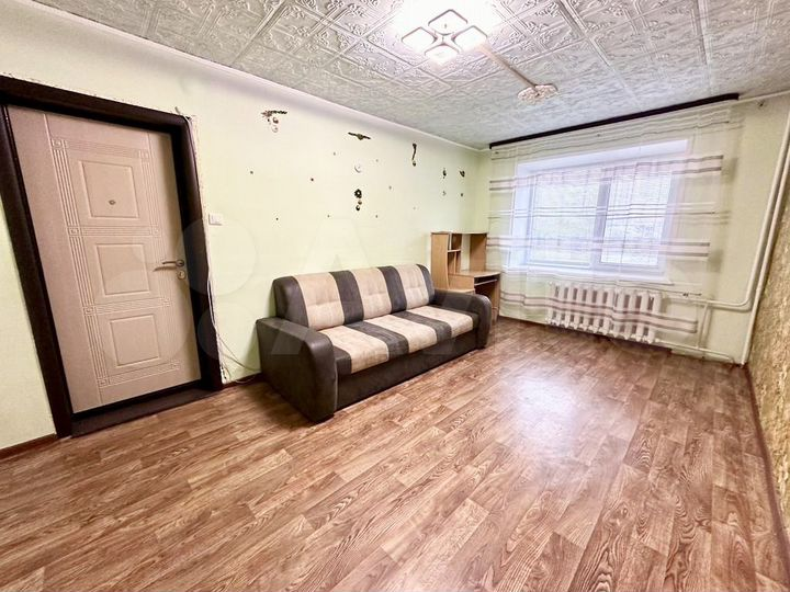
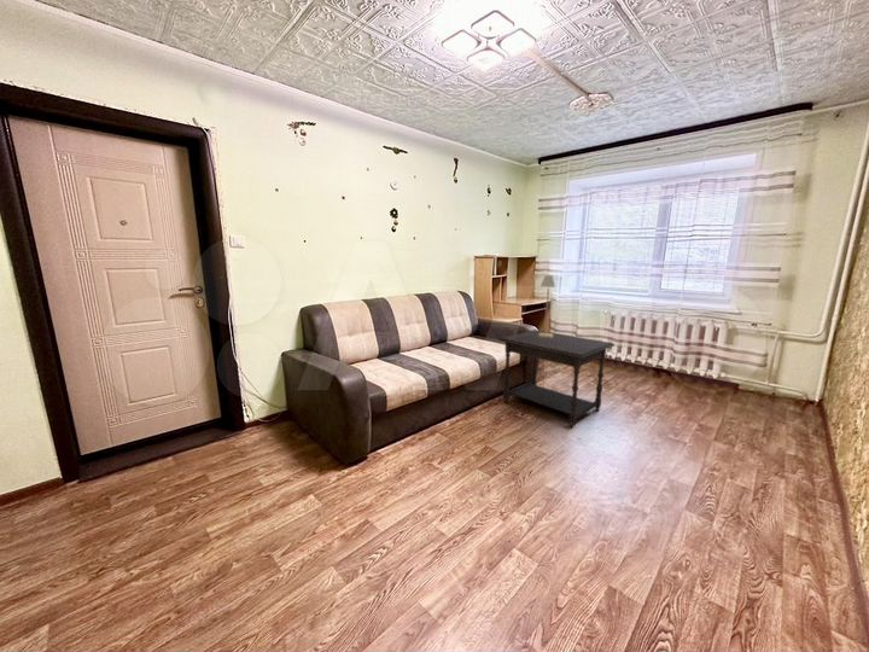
+ side table [497,328,616,429]
+ table lamp [537,274,558,338]
